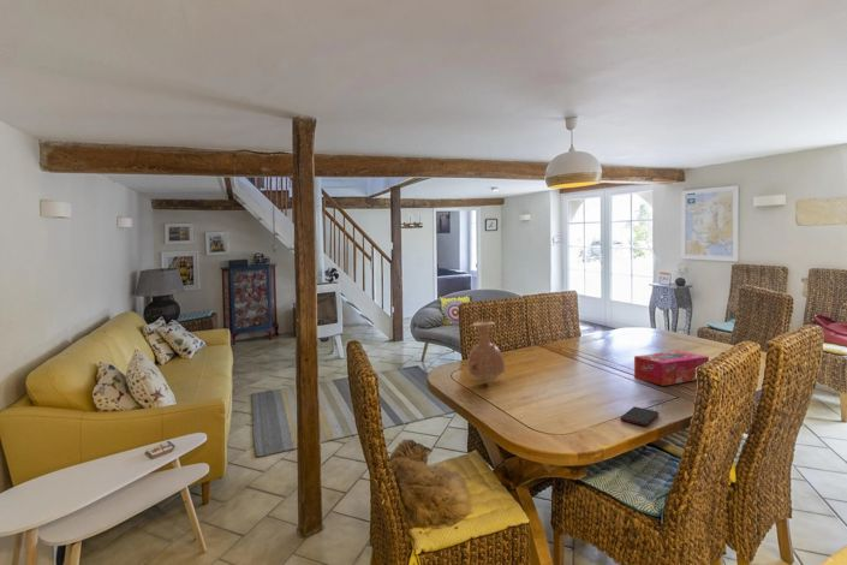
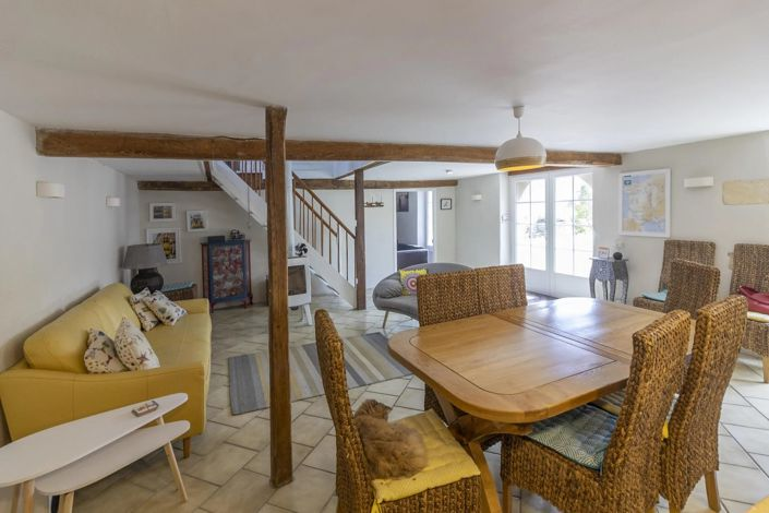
- vase [466,321,506,385]
- tissue box [633,350,710,387]
- smartphone [619,406,660,427]
